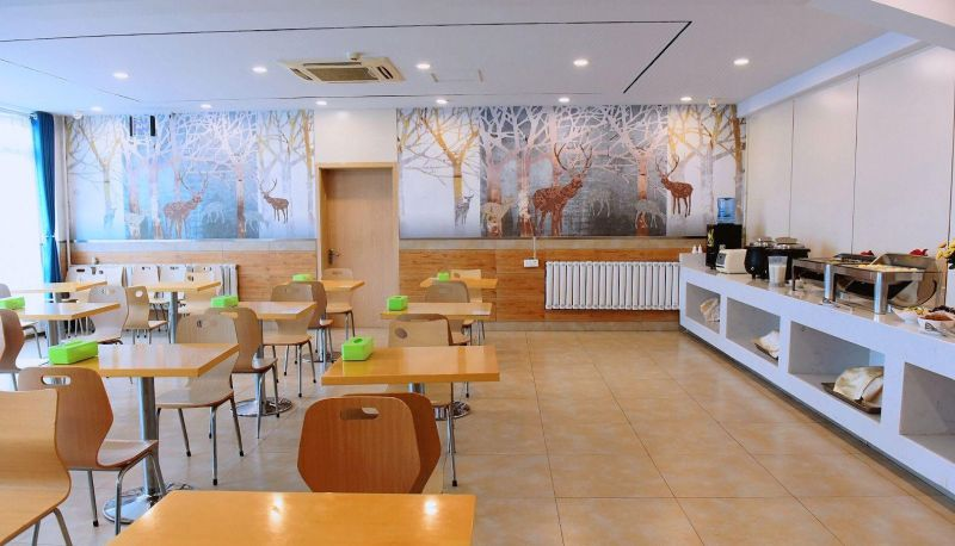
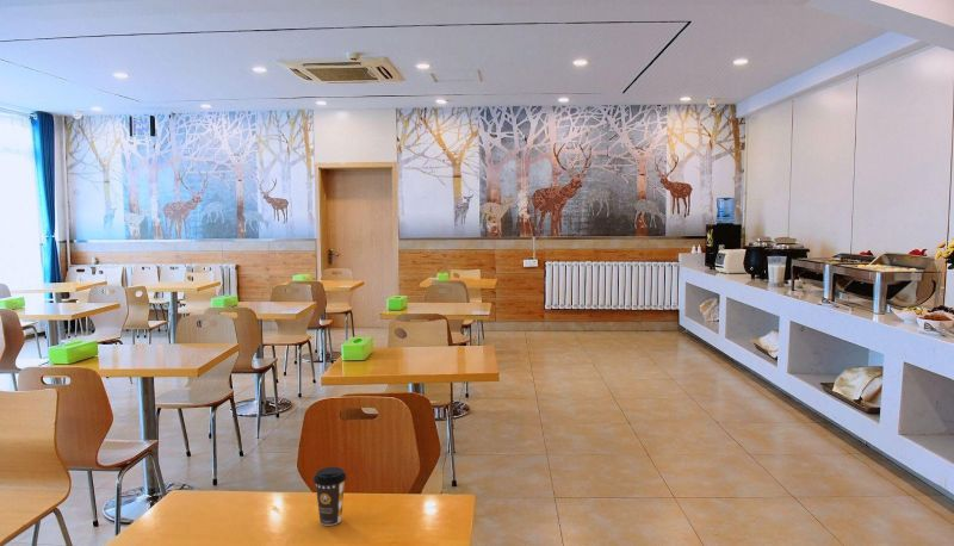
+ coffee cup [312,466,347,527]
